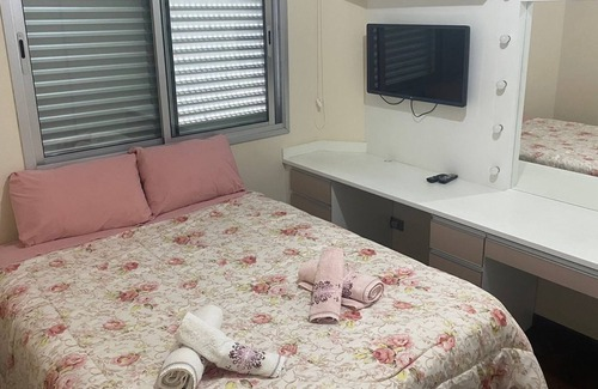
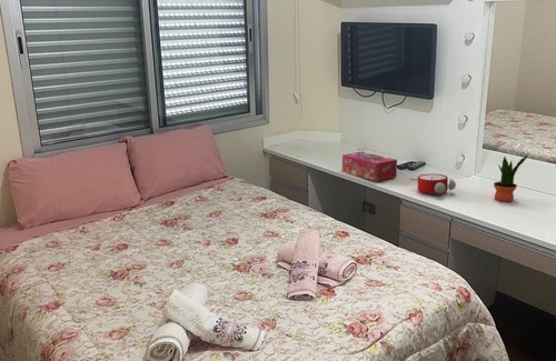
+ tissue box [341,151,398,182]
+ potted plant [493,152,530,203]
+ alarm clock [409,173,457,195]
